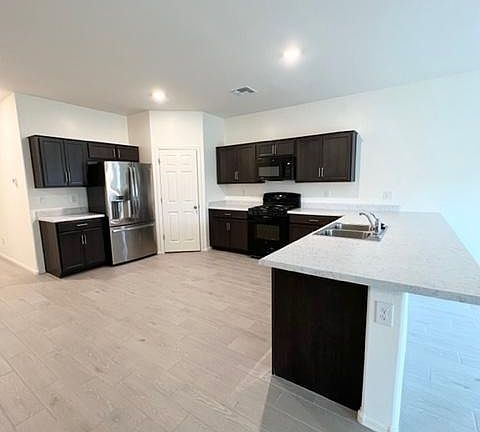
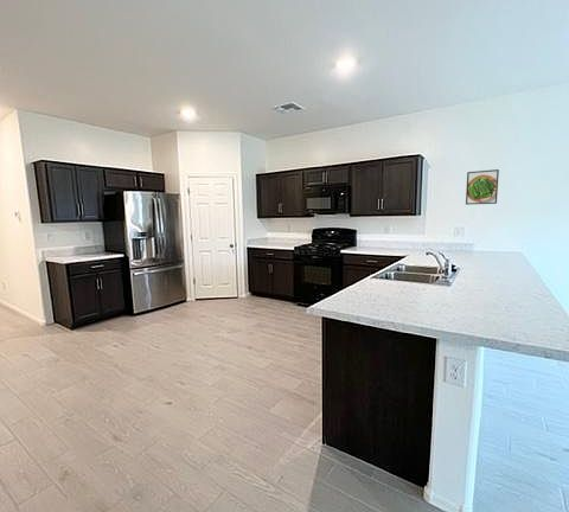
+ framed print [465,168,500,206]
